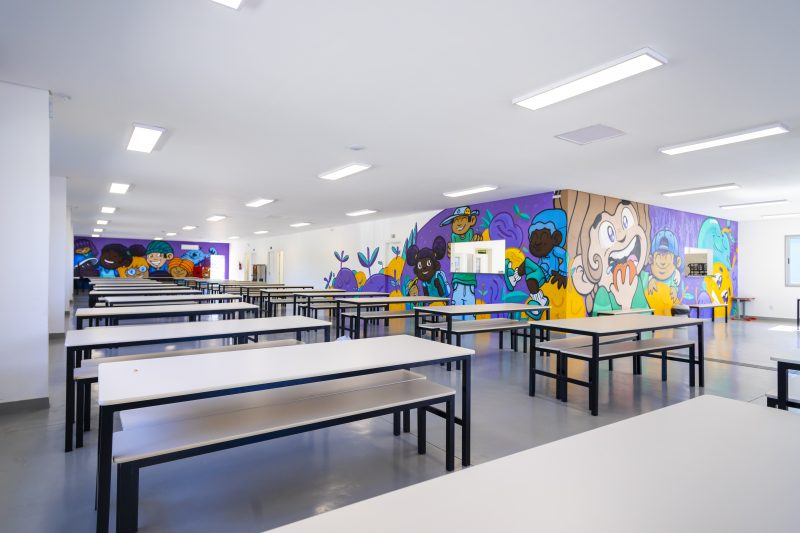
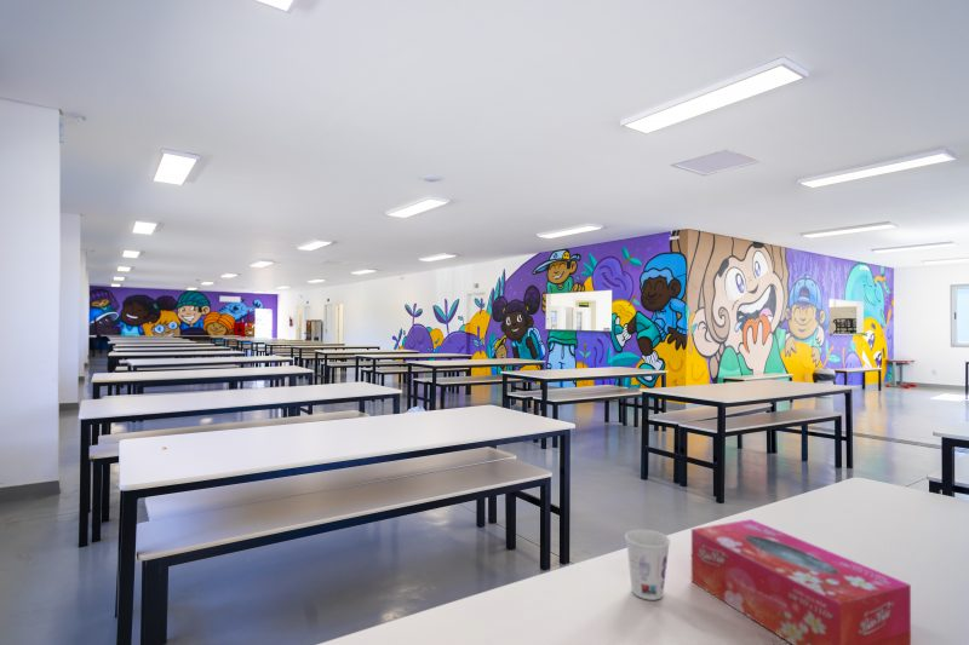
+ tissue box [690,518,912,645]
+ cup [624,529,672,601]
